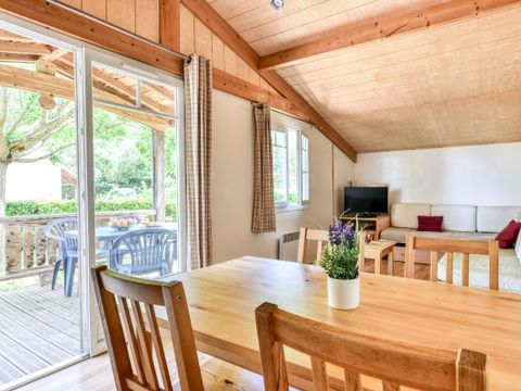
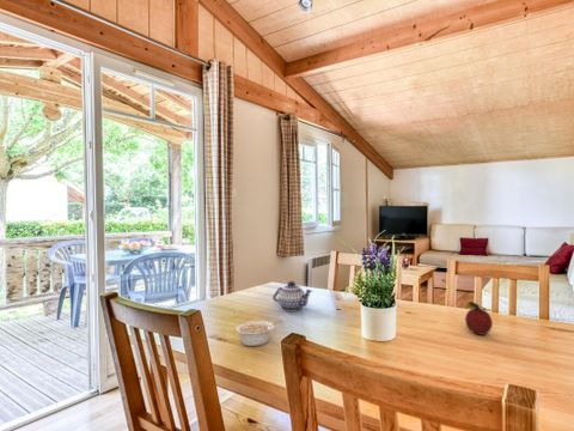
+ legume [234,320,282,347]
+ teapot [271,280,313,312]
+ fruit [464,301,494,336]
